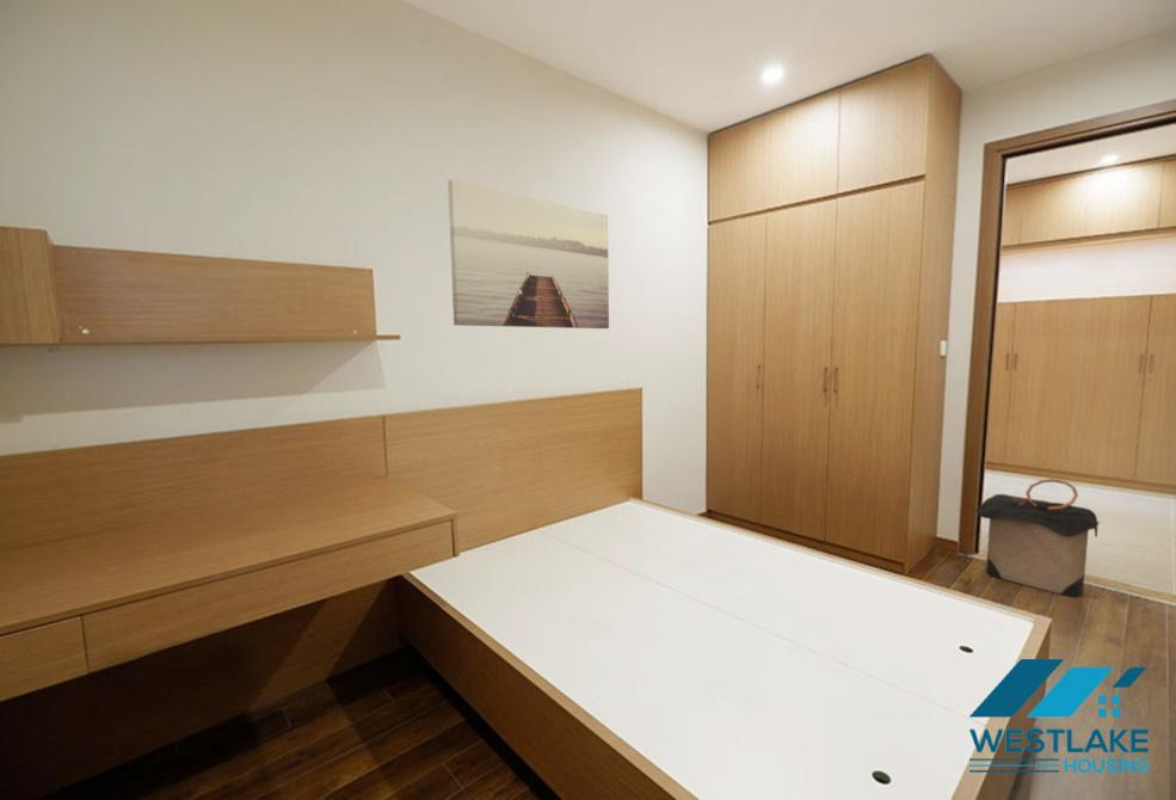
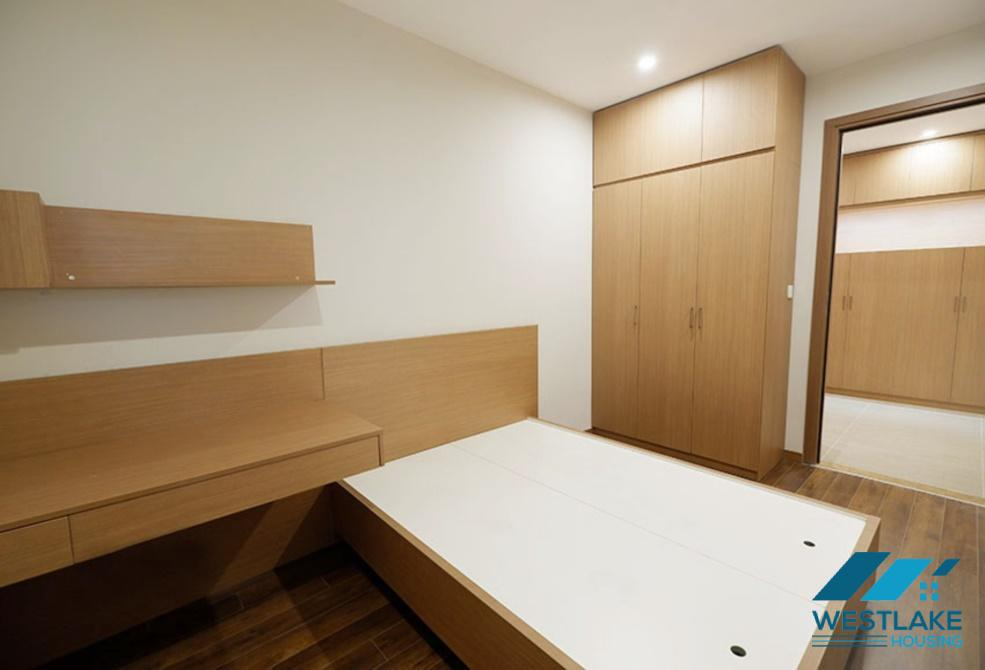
- laundry hamper [974,478,1101,598]
- wall art [447,178,610,330]
